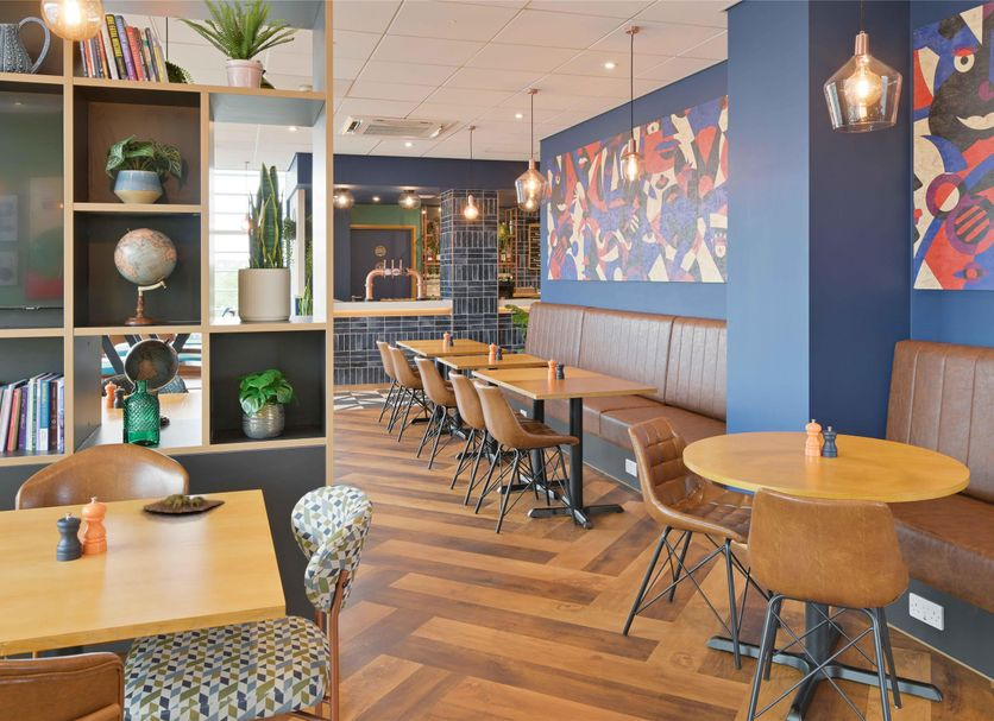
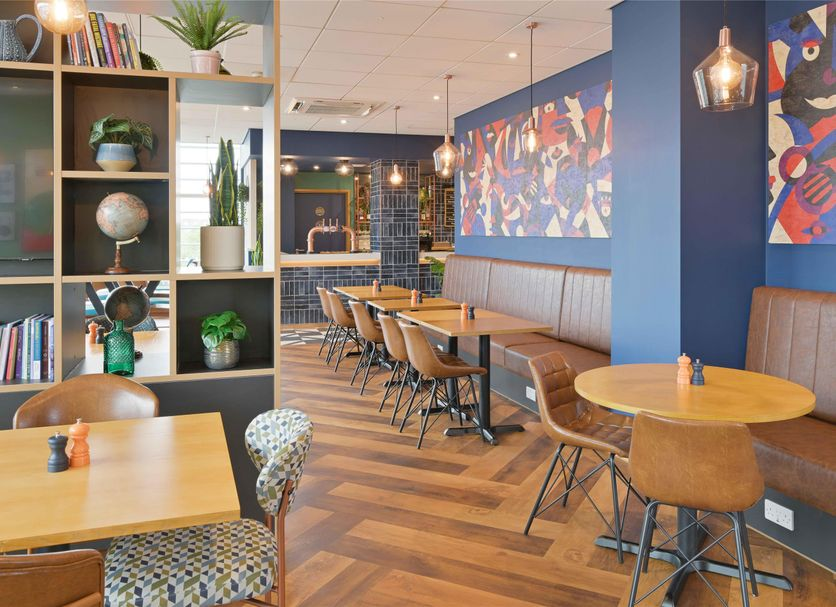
- succulent plant [141,492,226,513]
